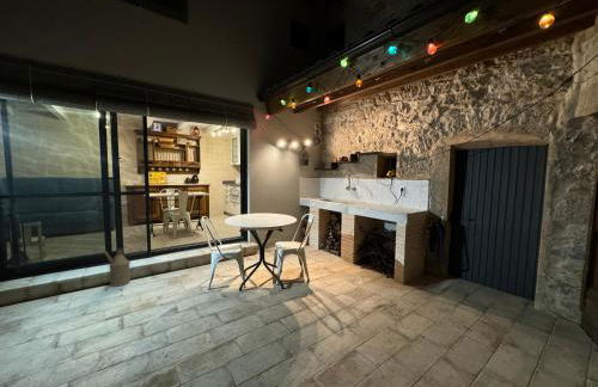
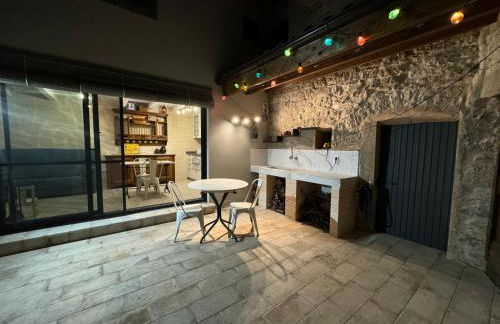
- watering can [103,245,133,288]
